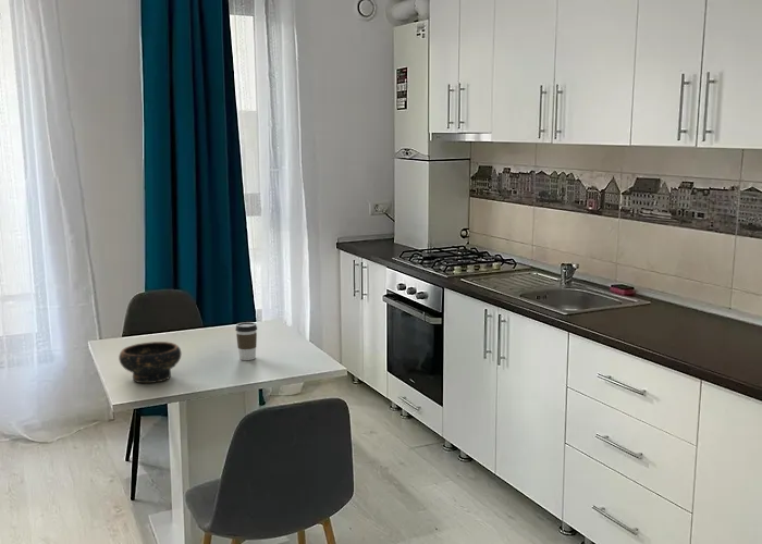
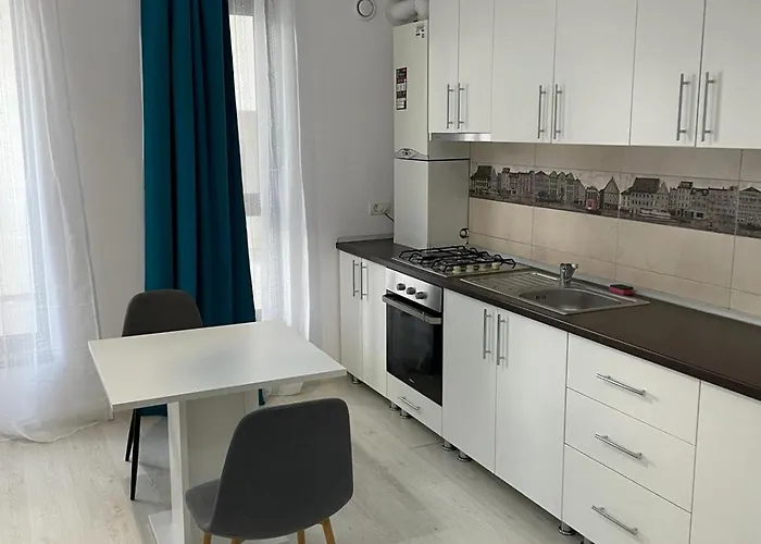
- bowl [118,341,183,384]
- coffee cup [235,321,258,361]
